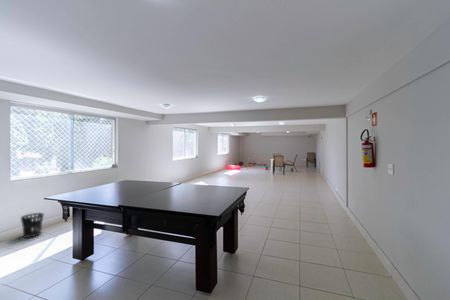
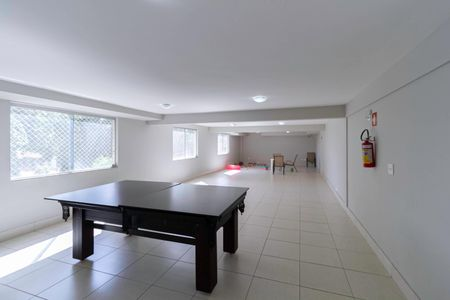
- wastebasket [20,212,45,239]
